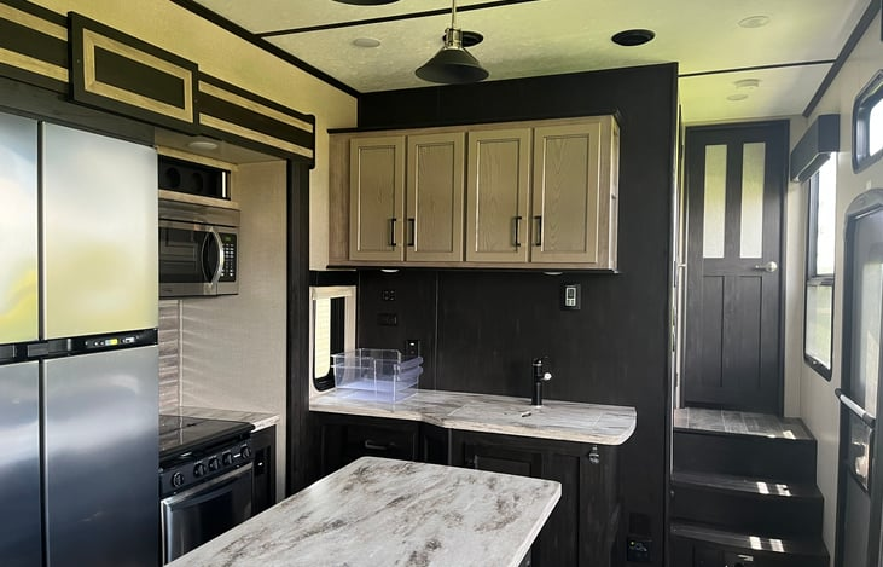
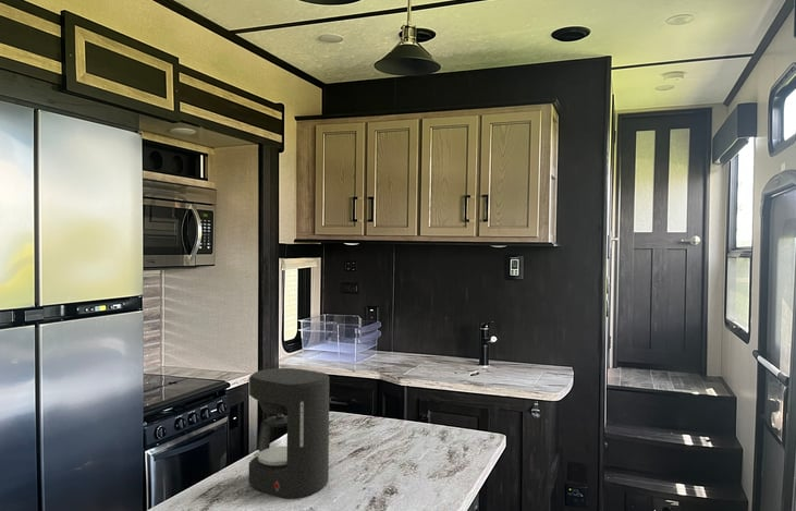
+ coffee maker [247,367,330,500]
